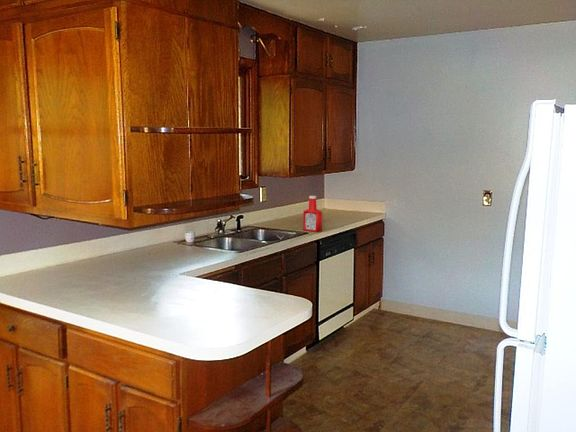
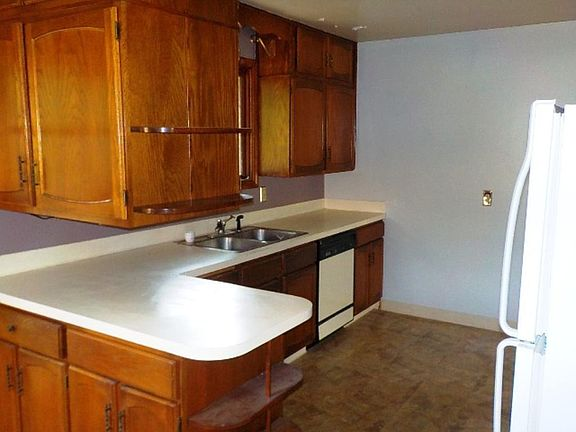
- soap bottle [302,195,323,233]
